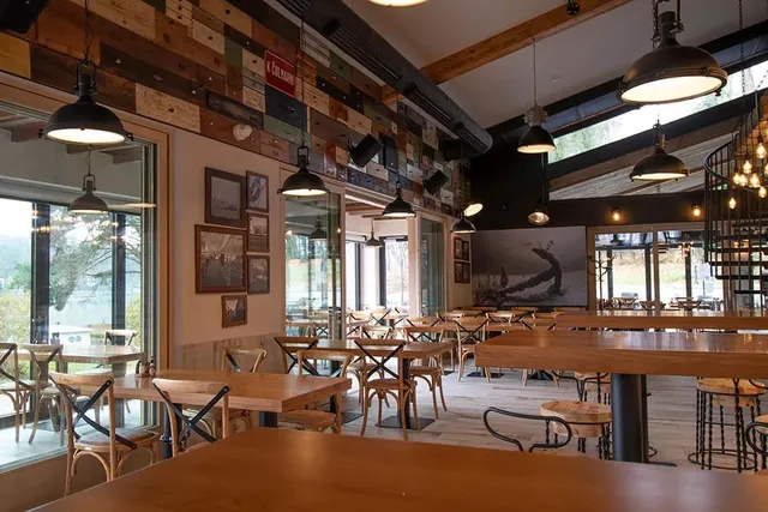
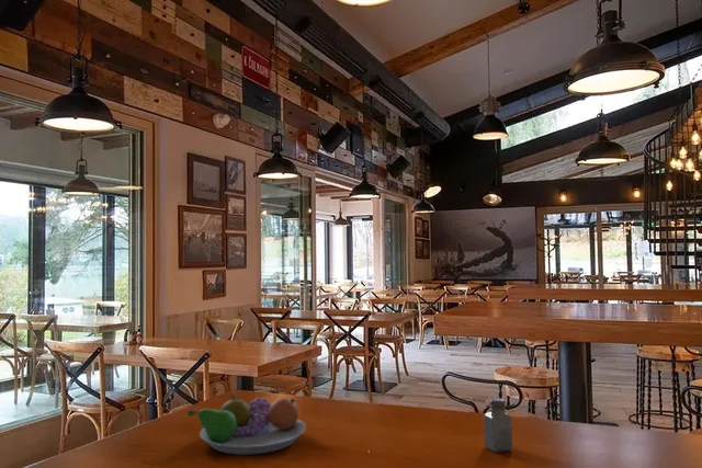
+ fruit bowl [186,391,307,456]
+ saltshaker [483,397,513,453]
